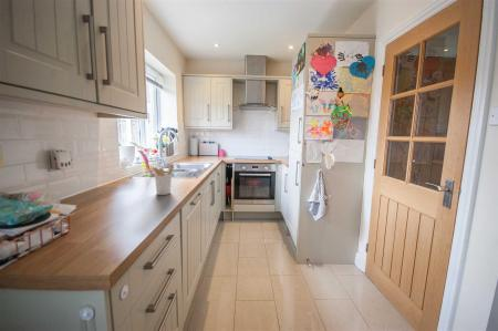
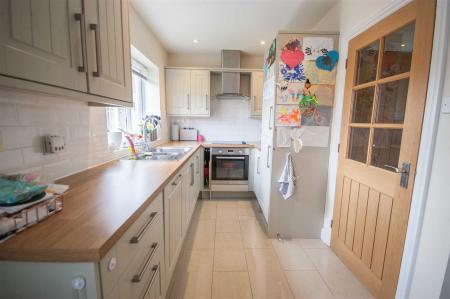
- utensil holder [151,164,175,196]
